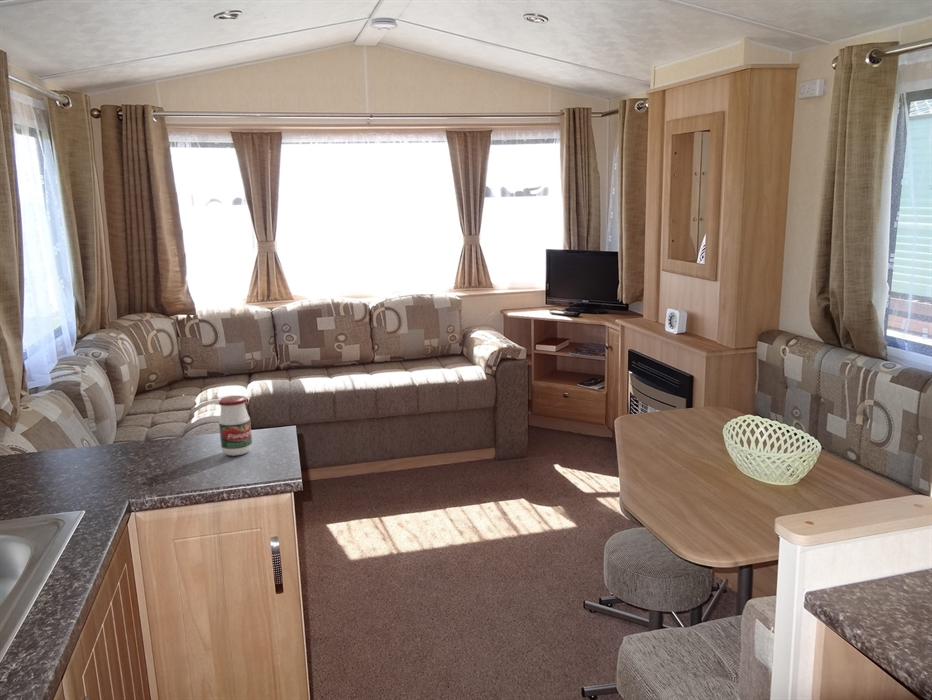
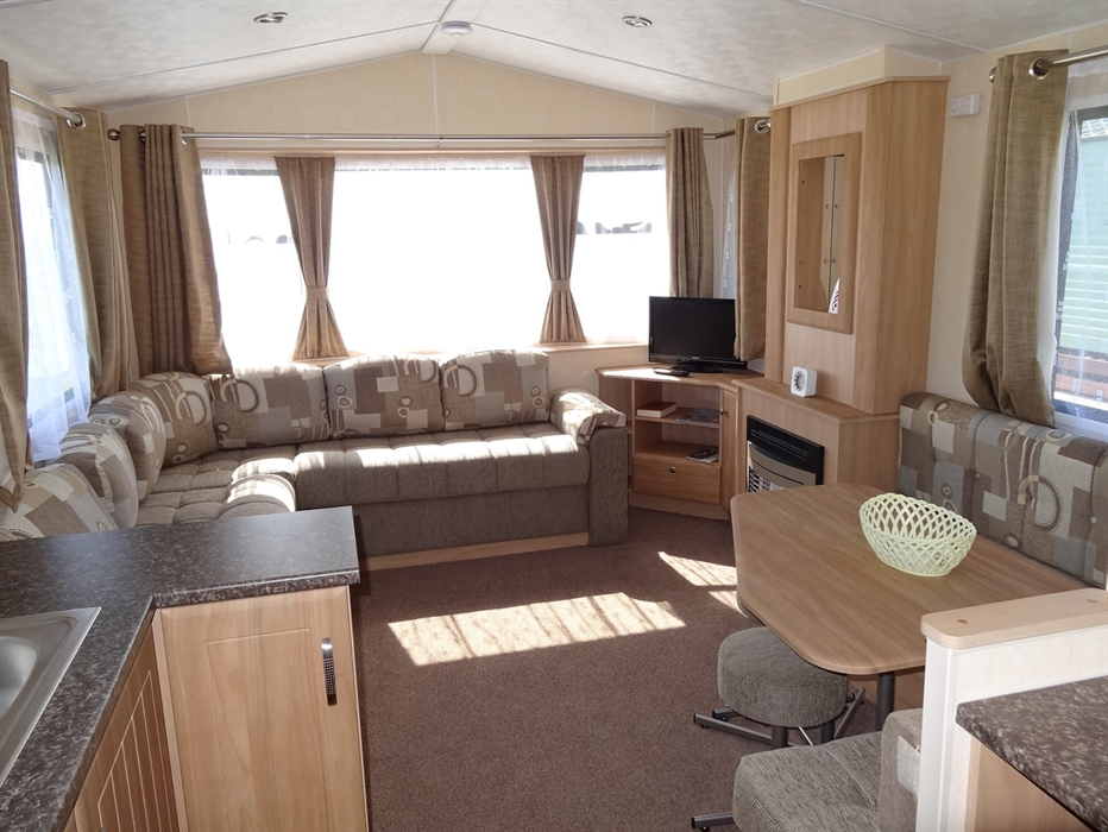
- jar [217,395,253,457]
